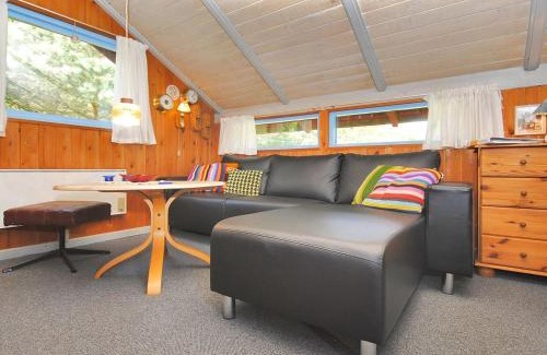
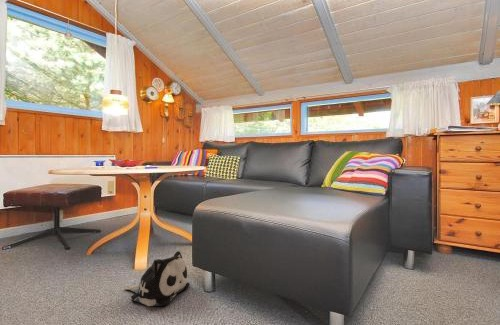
+ plush toy [124,250,191,307]
